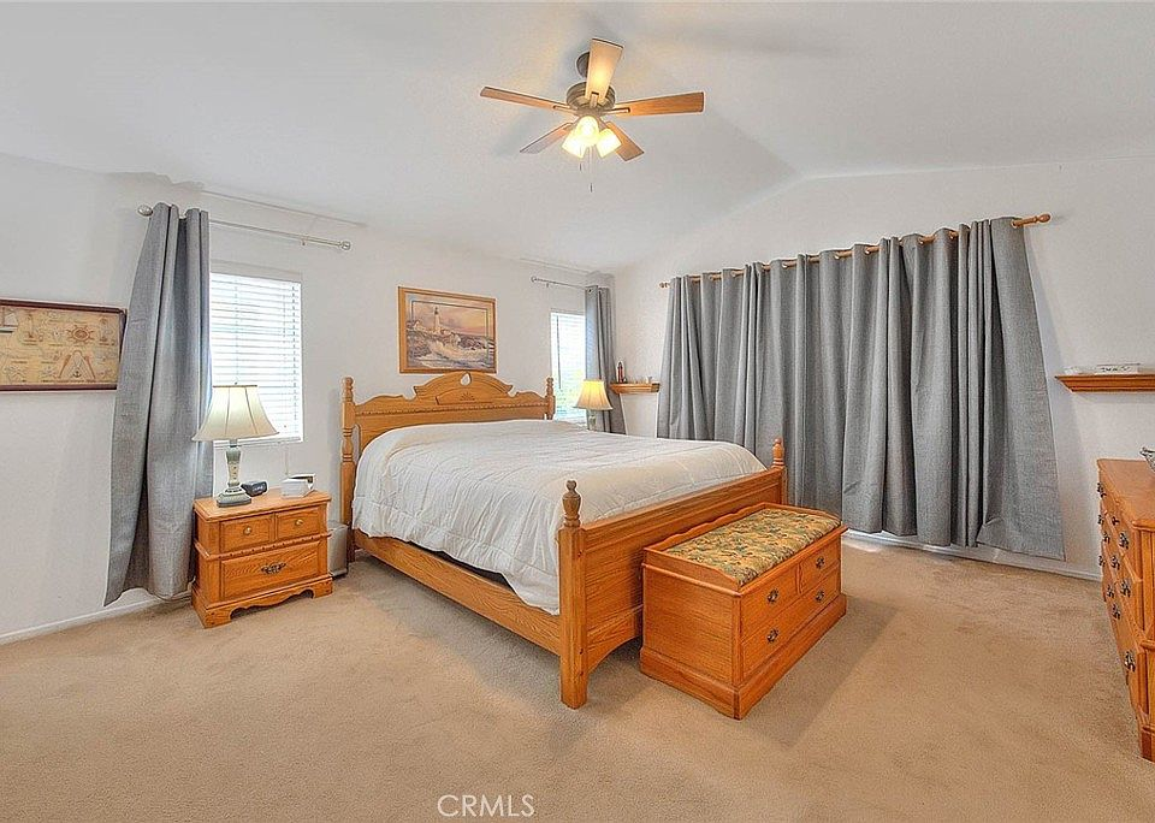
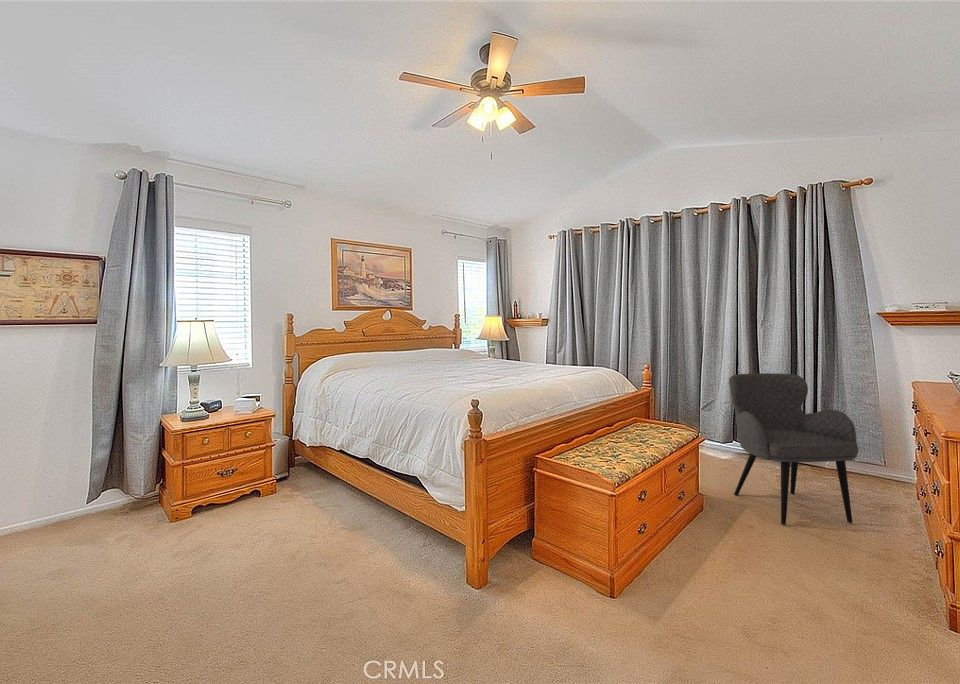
+ armchair [728,372,859,526]
